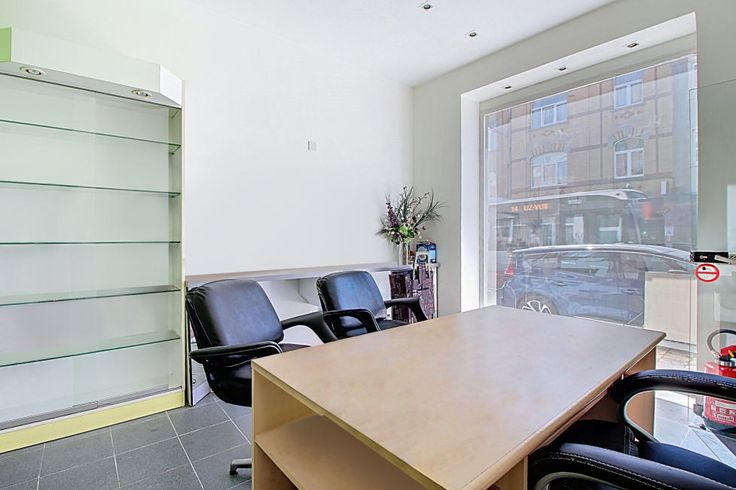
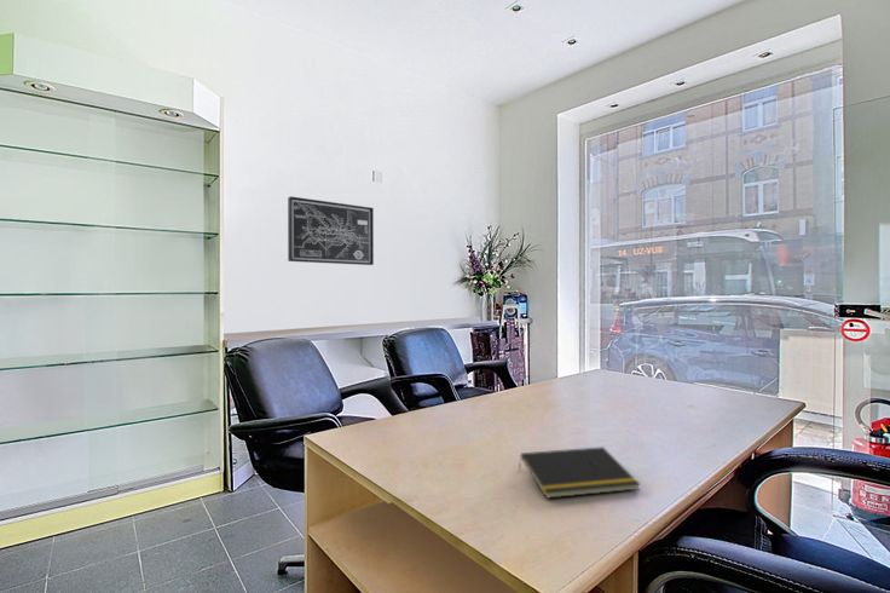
+ wall art [287,195,375,266]
+ notepad [518,445,641,500]
